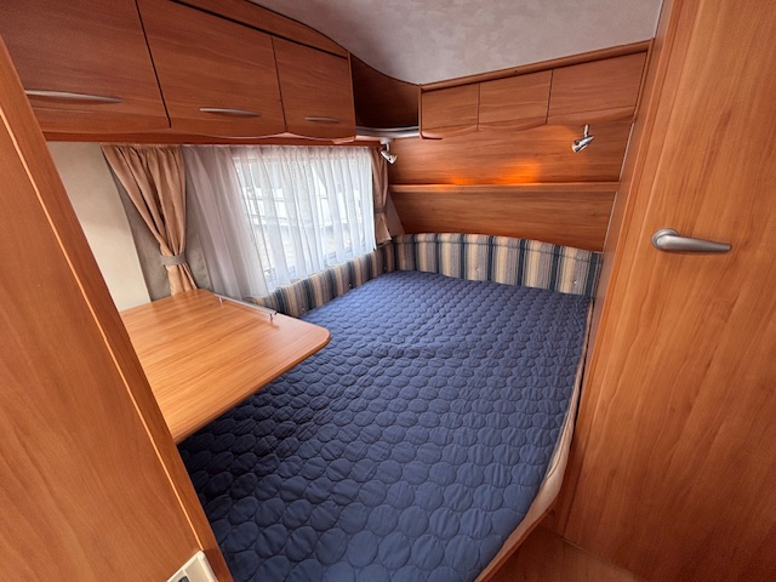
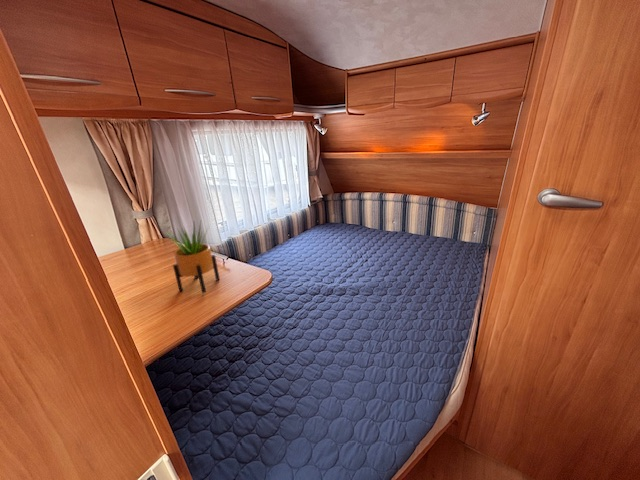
+ potted plant [164,221,221,294]
